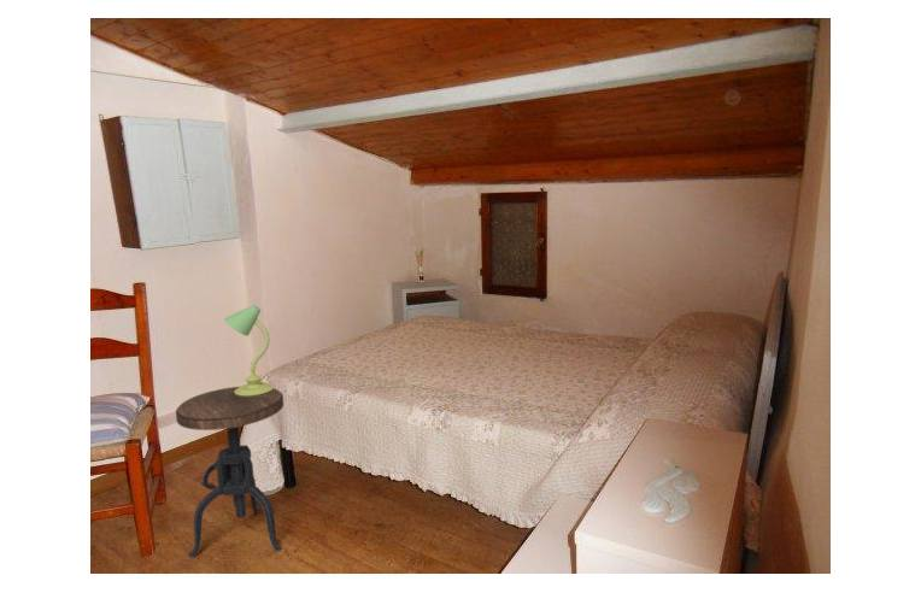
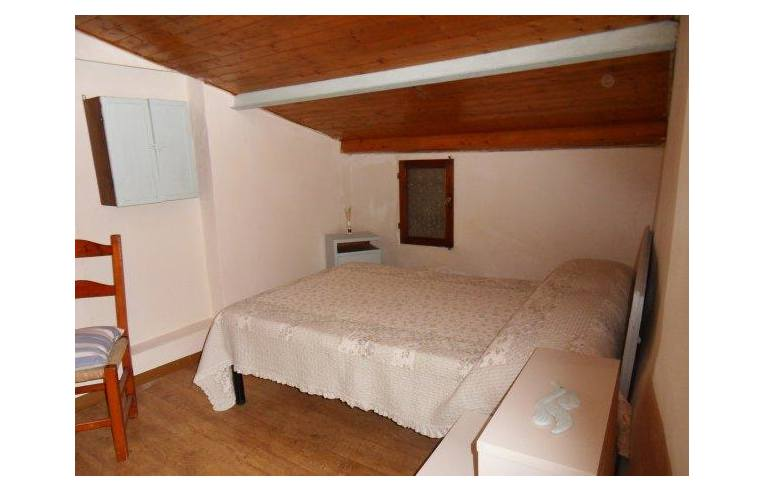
- side table [175,386,284,558]
- table lamp [223,304,275,397]
